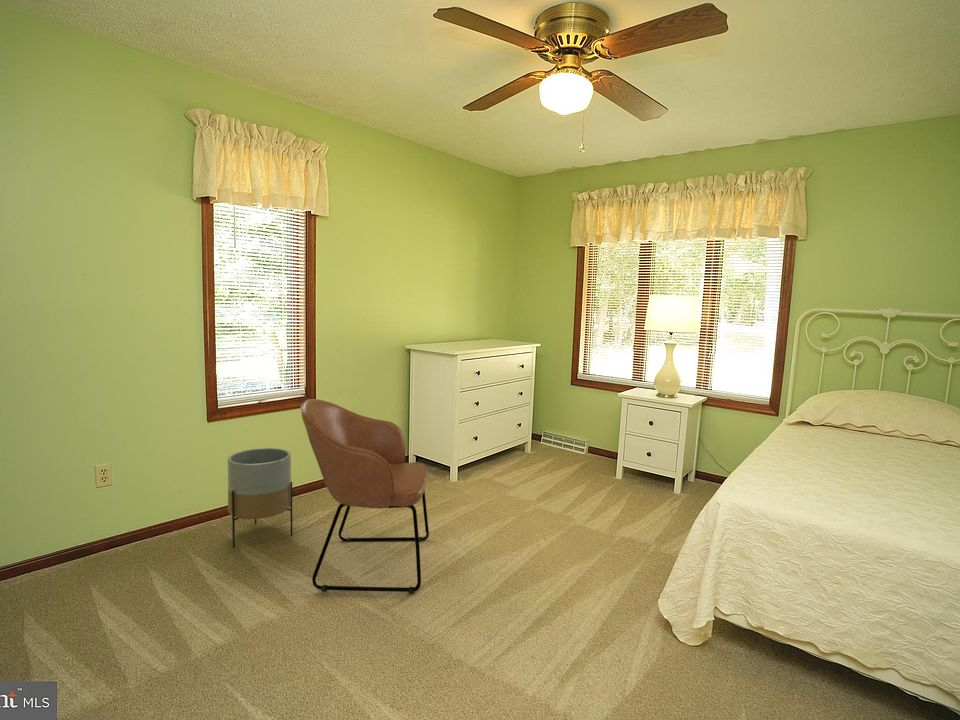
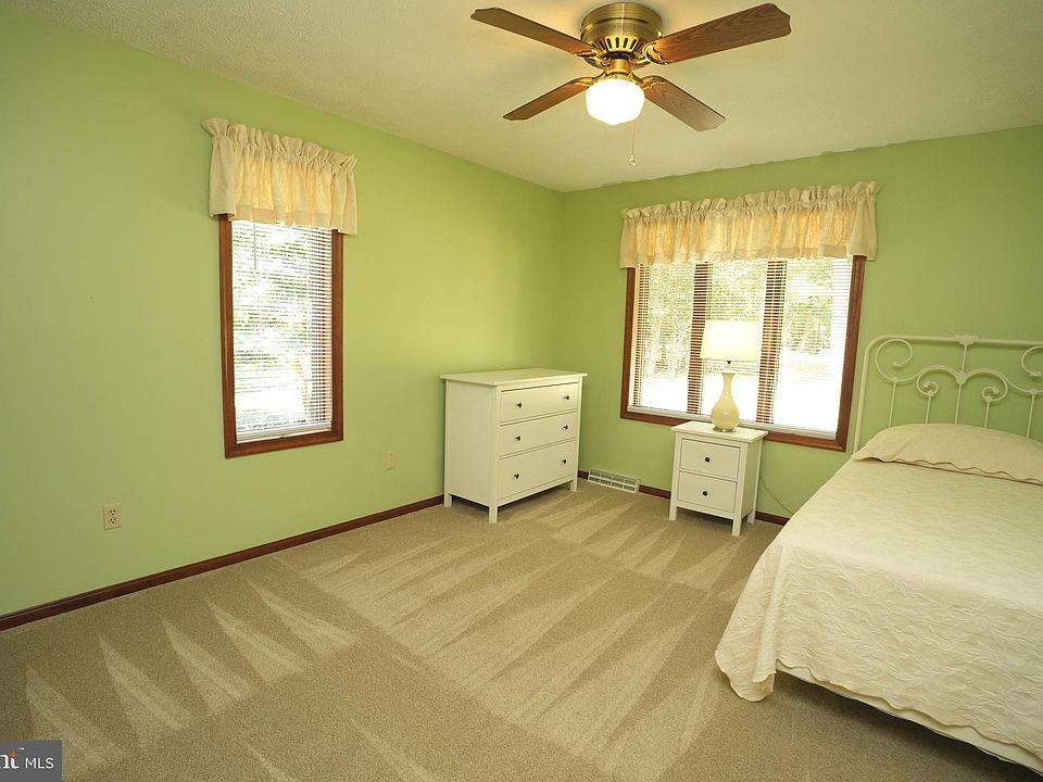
- planter [227,447,293,549]
- chair [300,398,430,595]
